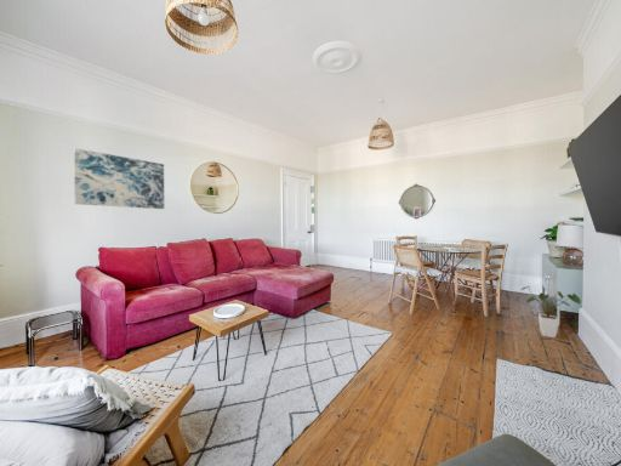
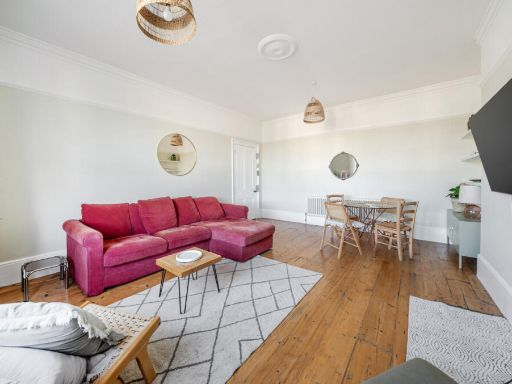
- wall art [73,147,165,210]
- house plant [520,285,582,339]
